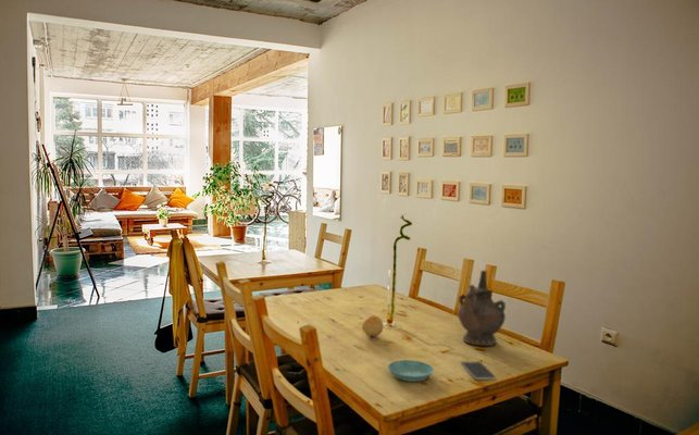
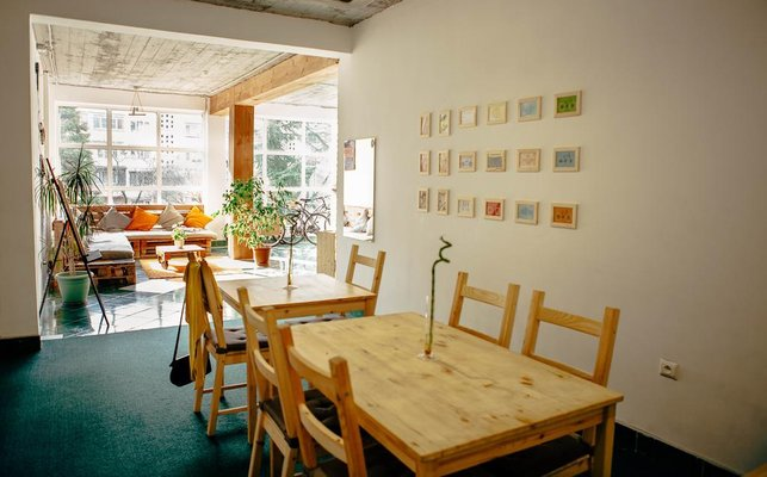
- saucer [387,359,435,383]
- fruit [361,314,384,337]
- ceremonial vessel [457,270,507,347]
- smartphone [460,361,497,381]
